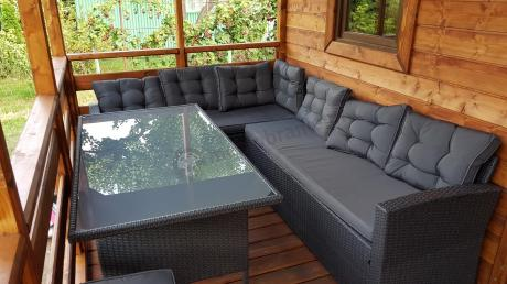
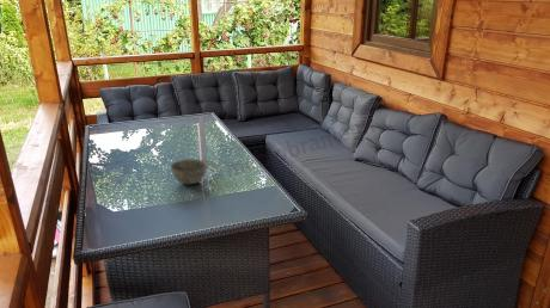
+ bowl [170,158,209,185]
